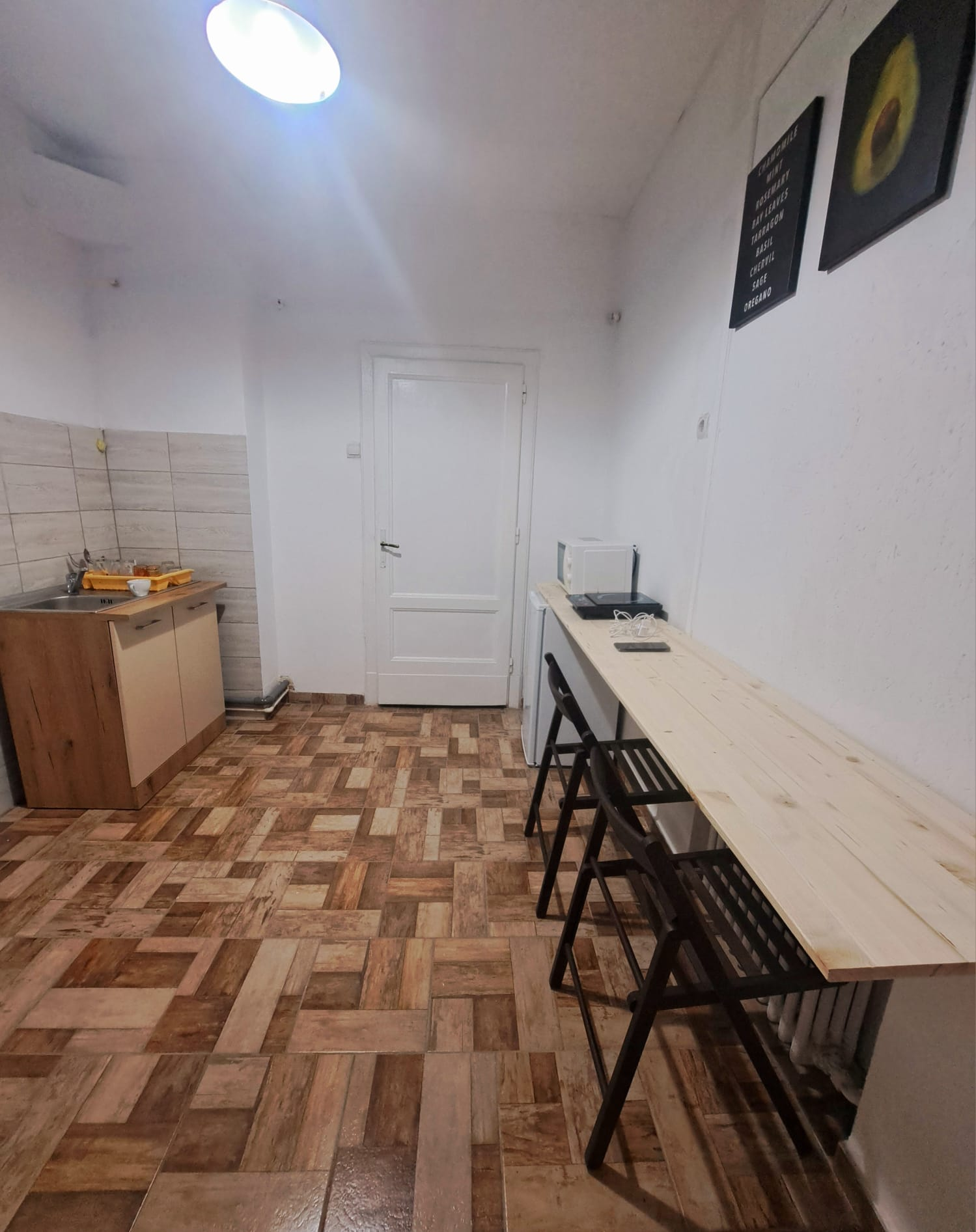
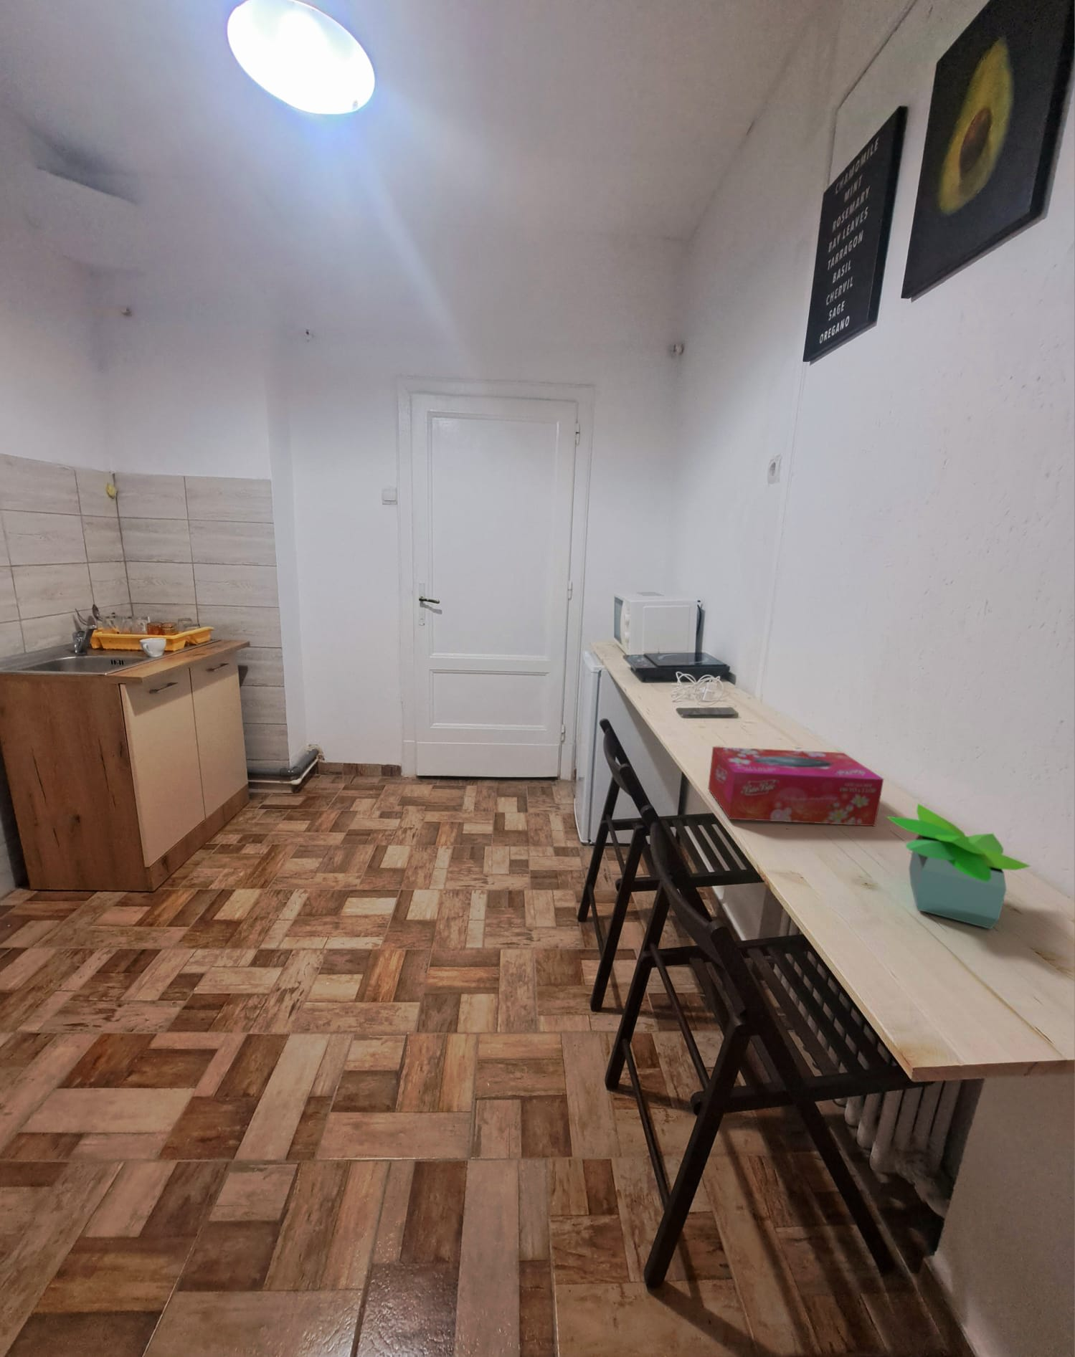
+ potted plant [886,803,1031,930]
+ tissue box [707,747,884,826]
